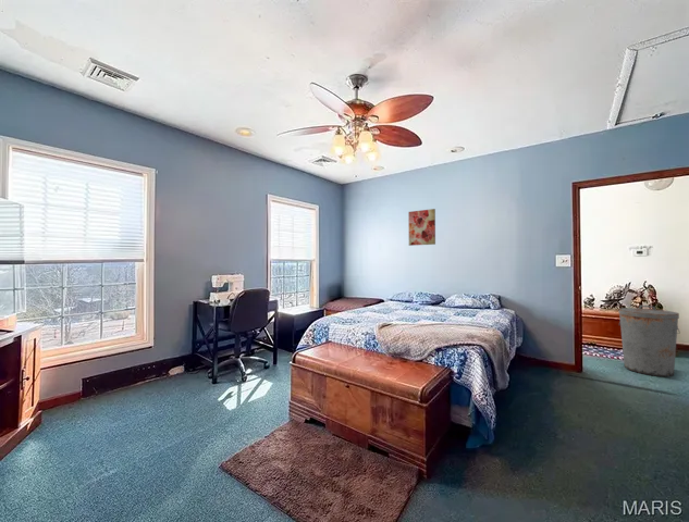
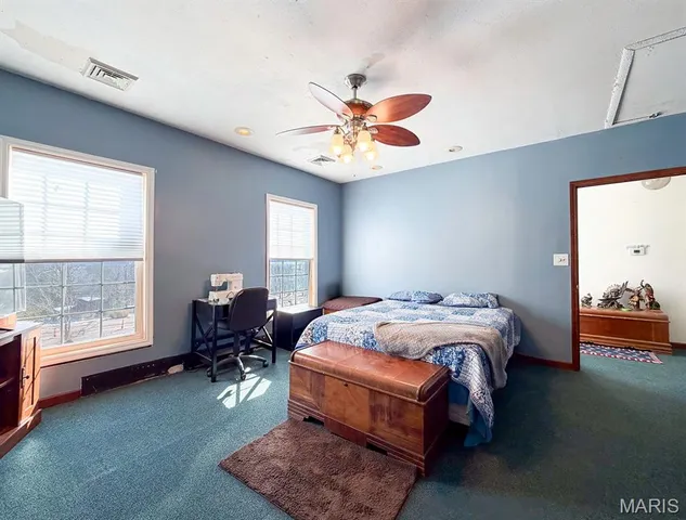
- wall art [407,208,436,247]
- trash can [617,304,681,377]
